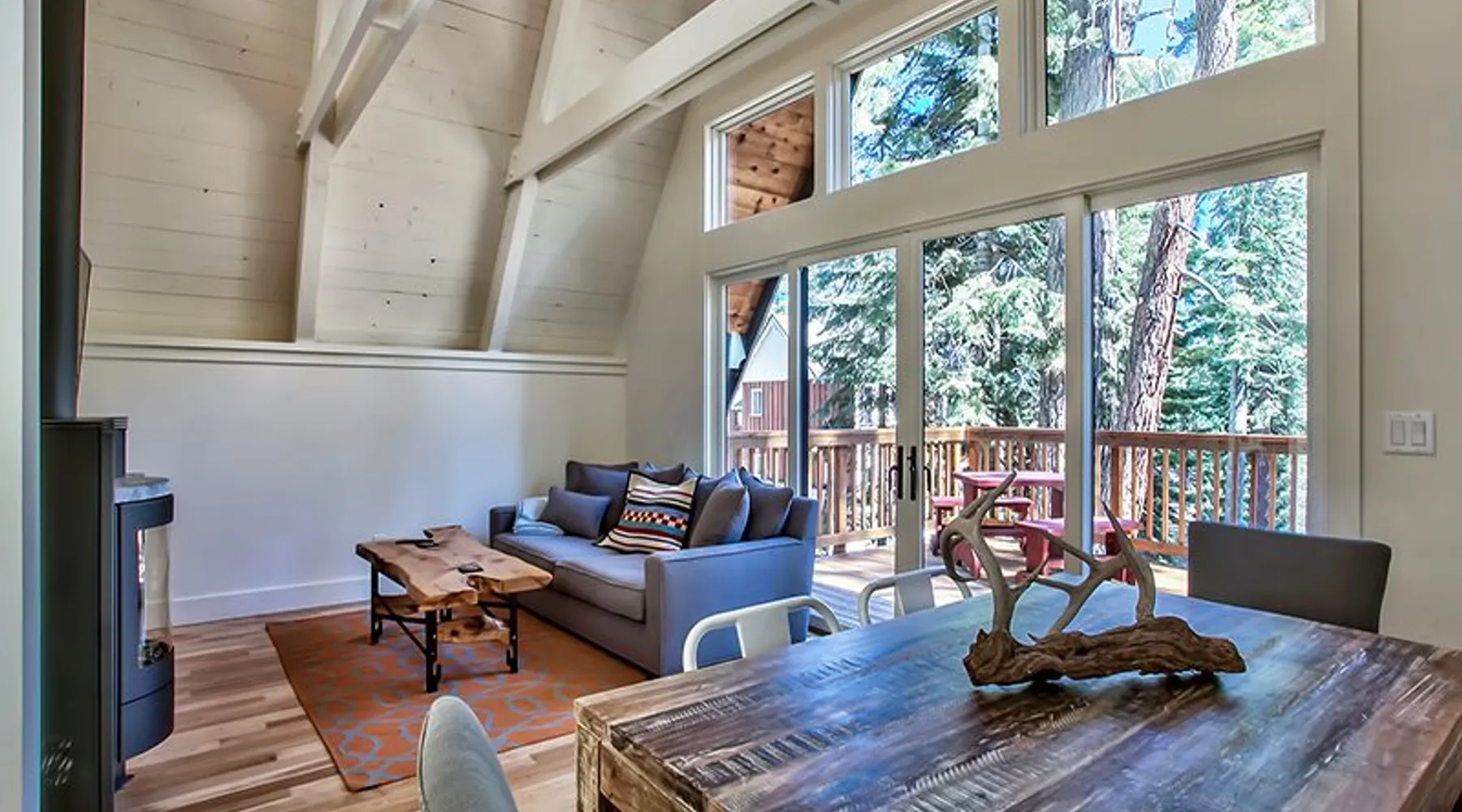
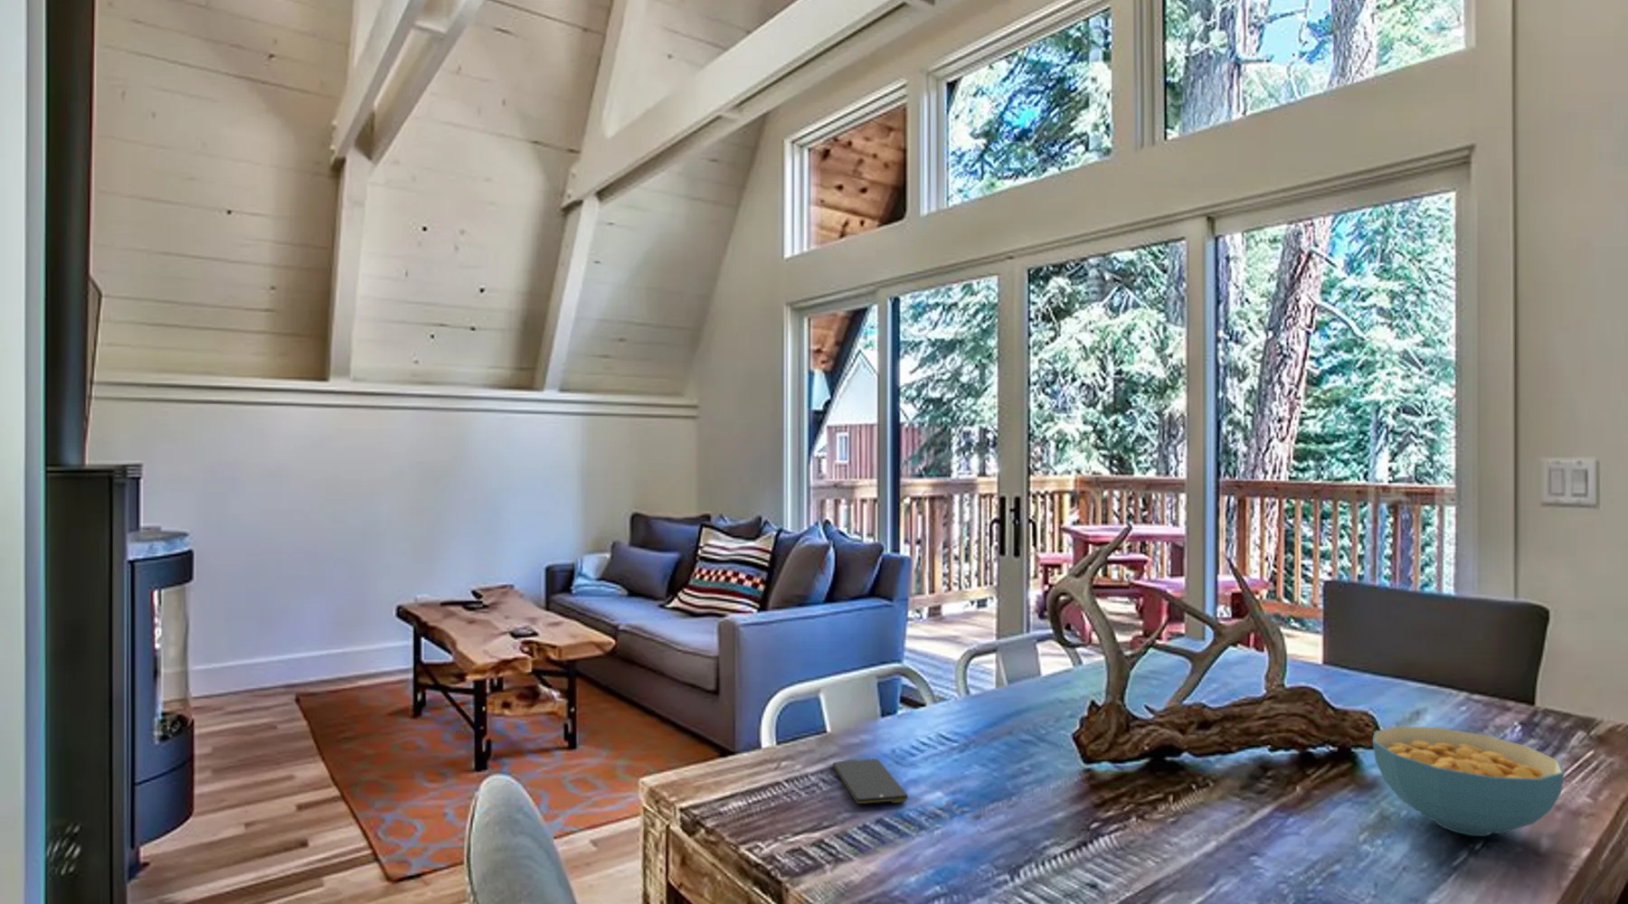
+ smartphone [832,758,909,805]
+ cereal bowl [1372,726,1566,837]
